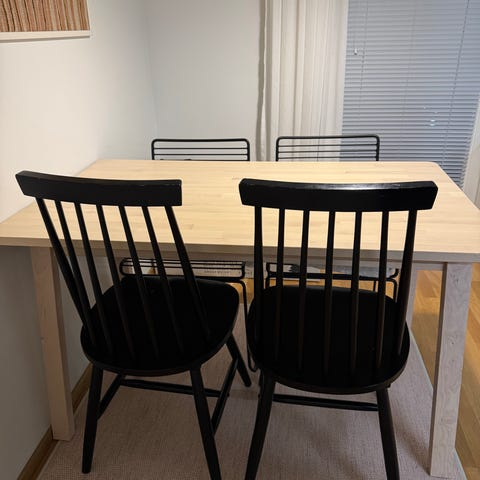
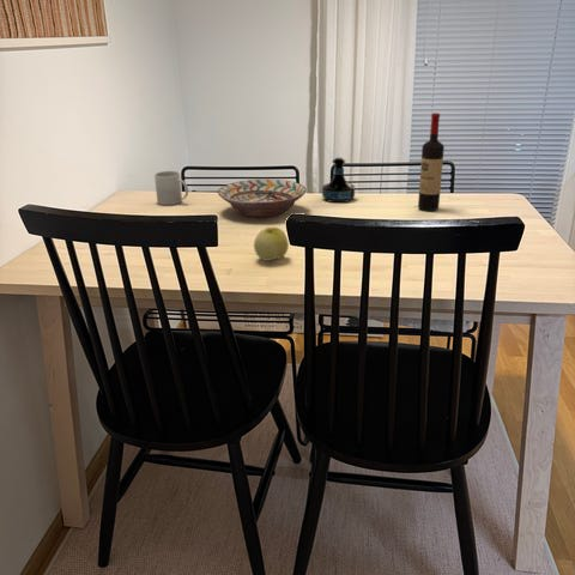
+ tequila bottle [321,157,356,204]
+ decorative bowl [217,178,308,218]
+ mug [153,170,189,206]
+ apple [253,226,290,262]
+ wine bottle [417,111,446,212]
